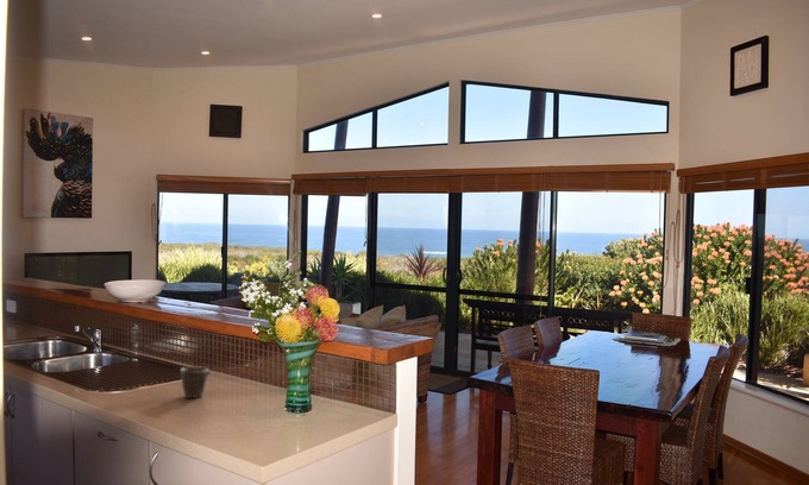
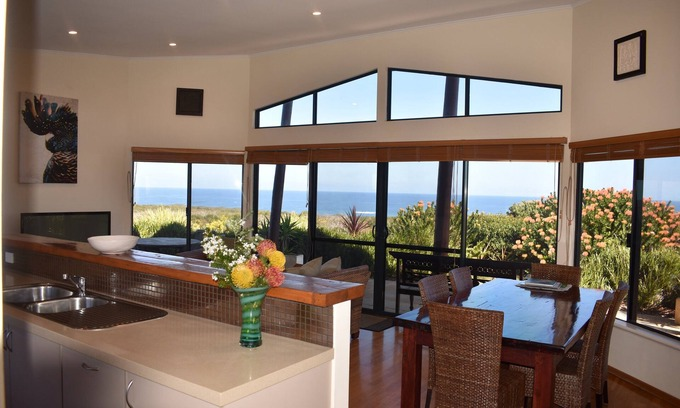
- mug [178,365,211,399]
